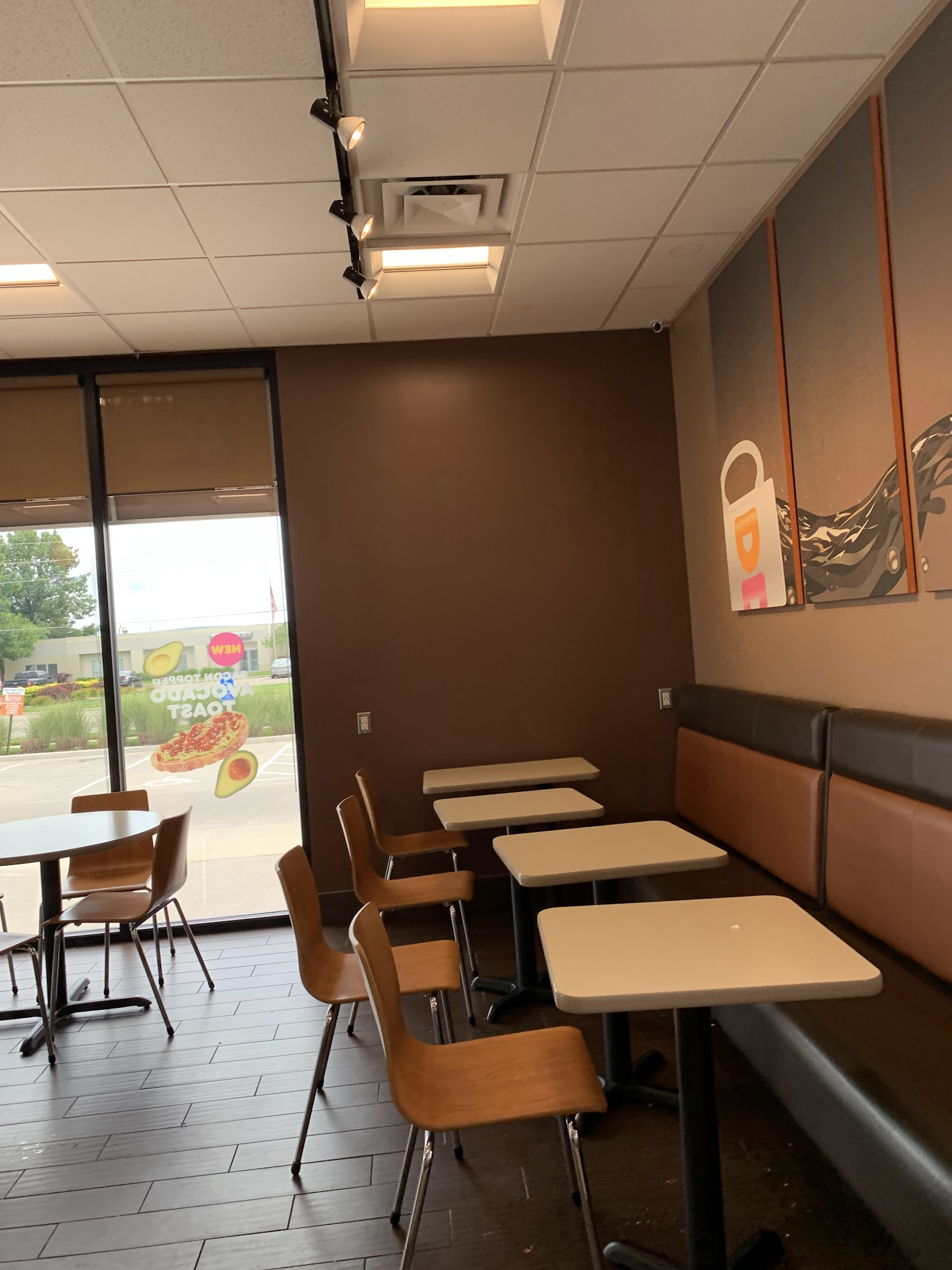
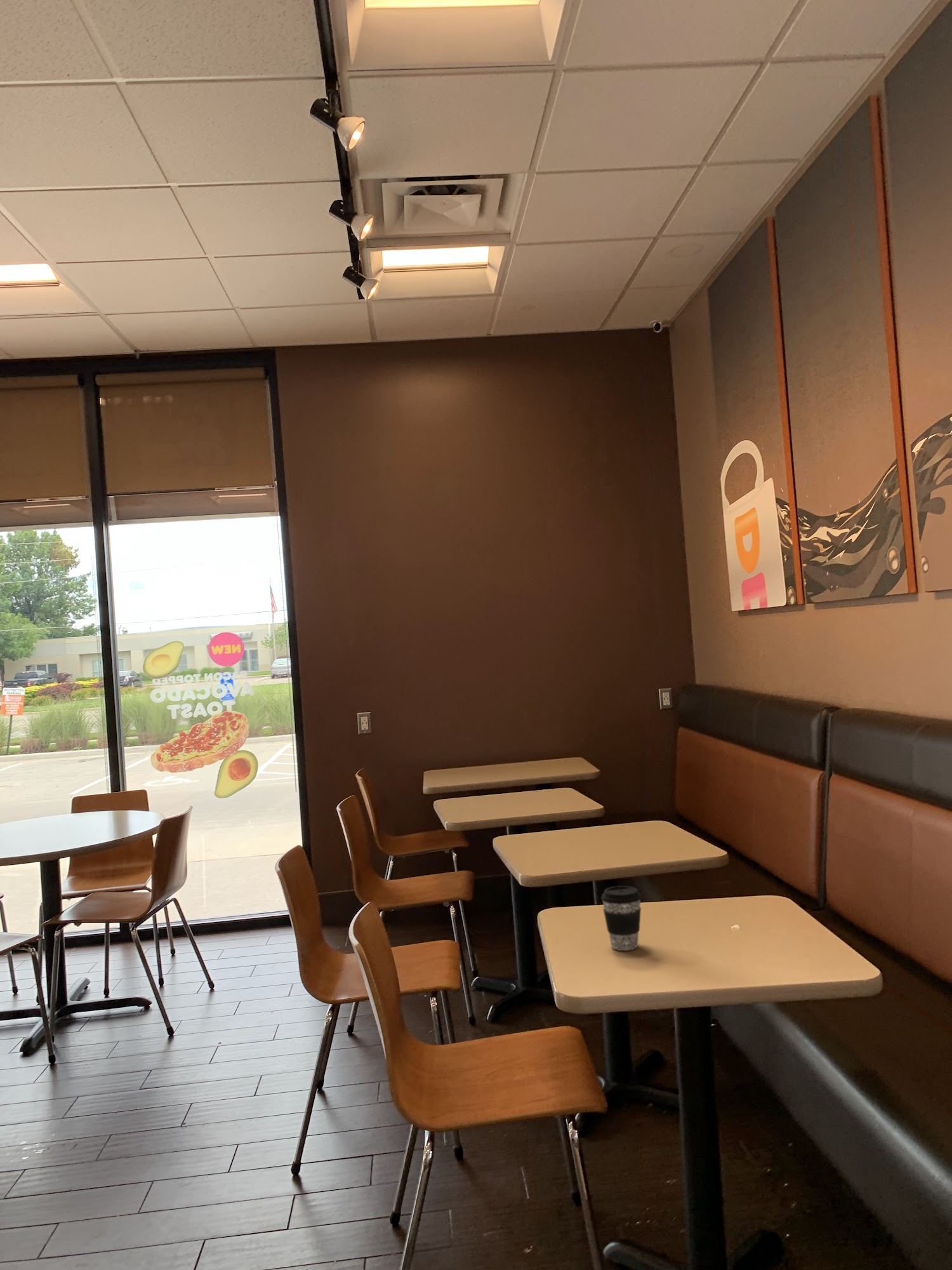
+ coffee cup [601,885,642,951]
